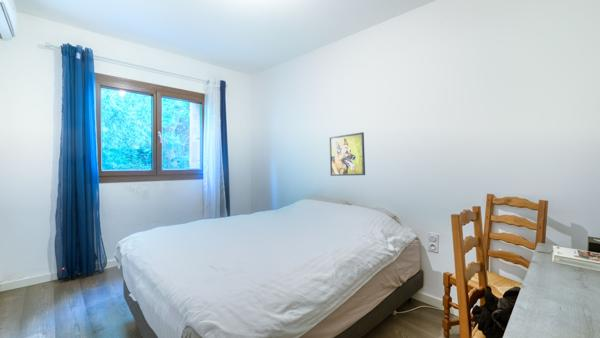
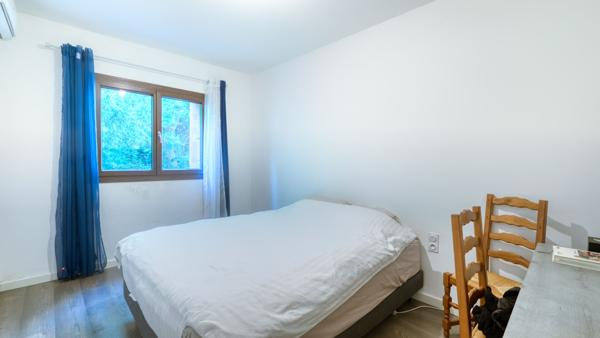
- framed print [328,131,366,177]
